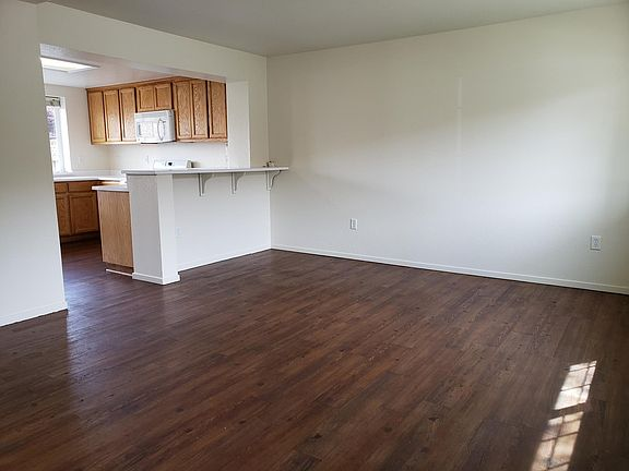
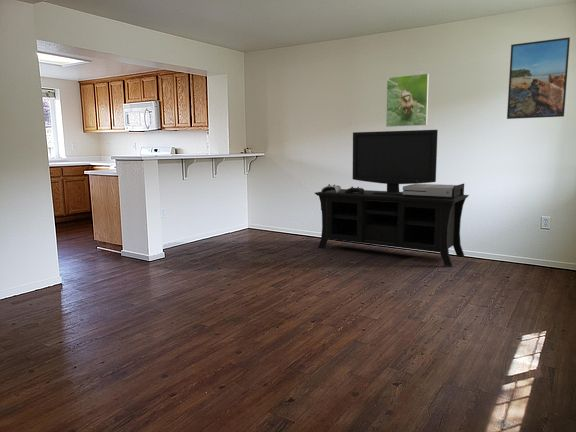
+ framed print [506,36,571,120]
+ media console [314,129,470,267]
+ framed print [385,72,430,128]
